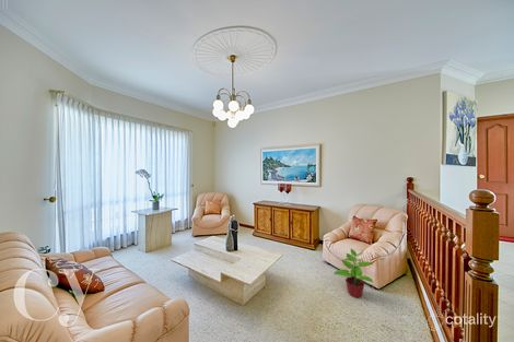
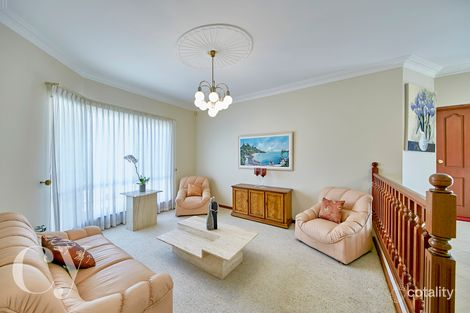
- potted plant [332,248,374,298]
